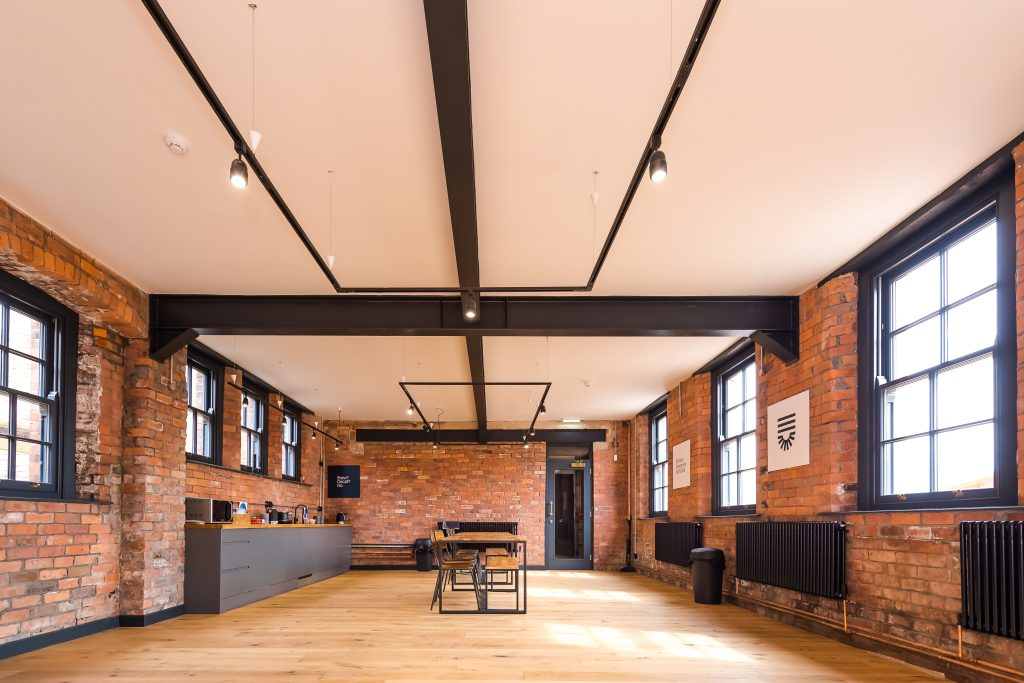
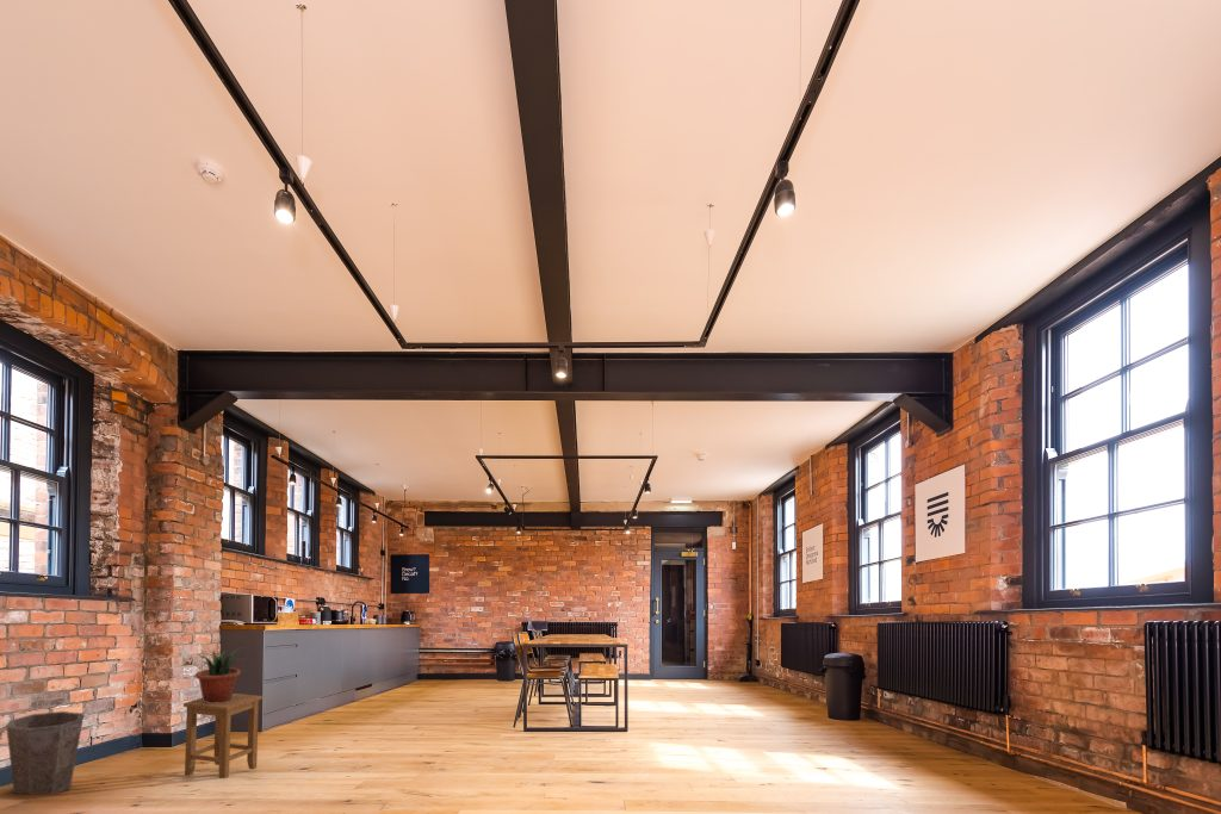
+ waste bin [5,710,85,795]
+ stool [182,692,264,779]
+ potted plant [194,647,247,703]
